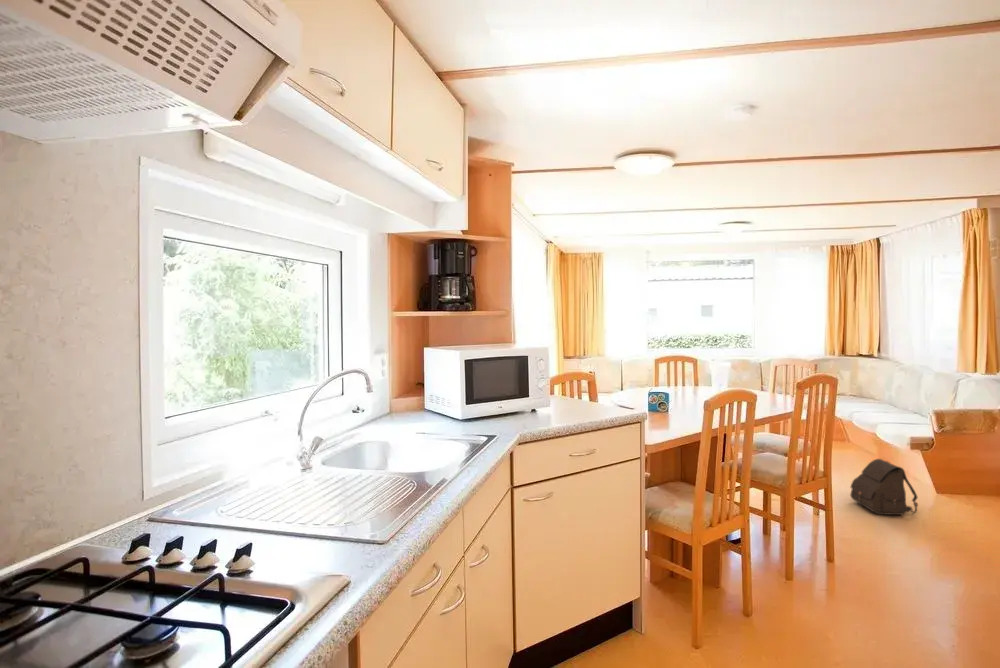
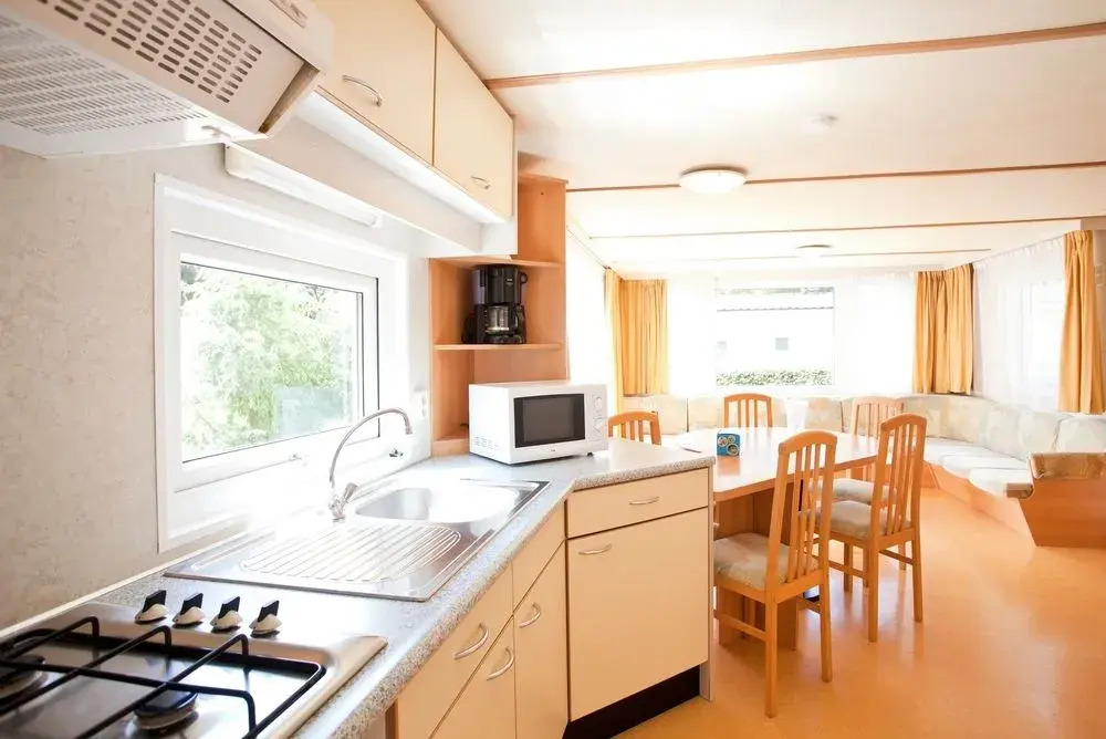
- satchel [849,458,919,516]
